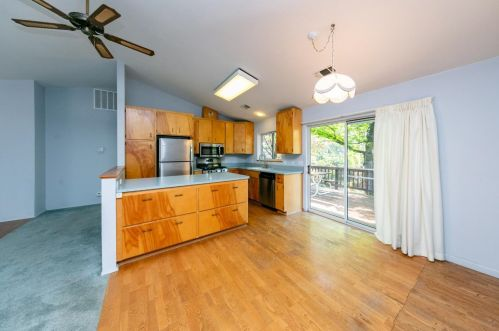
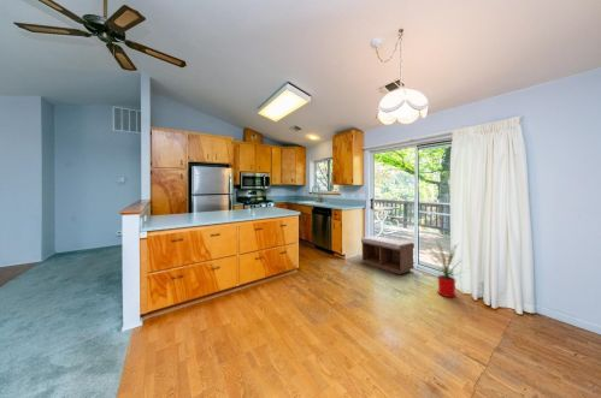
+ bench [360,234,416,275]
+ house plant [423,242,471,298]
